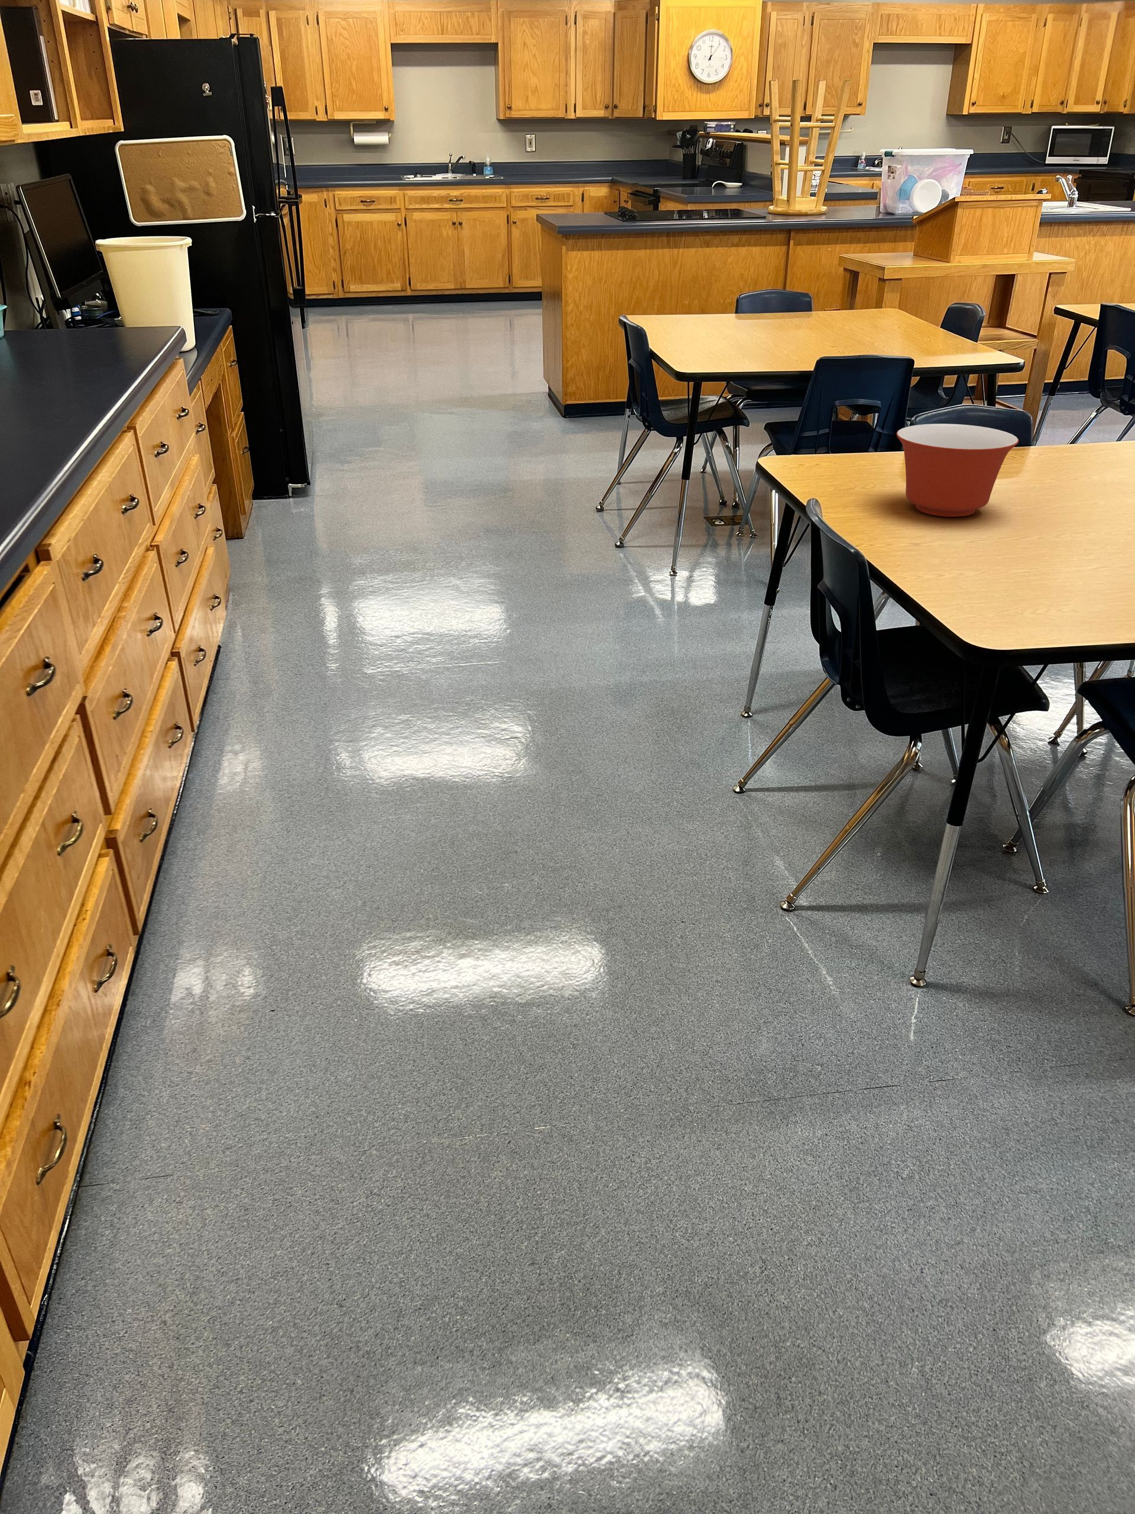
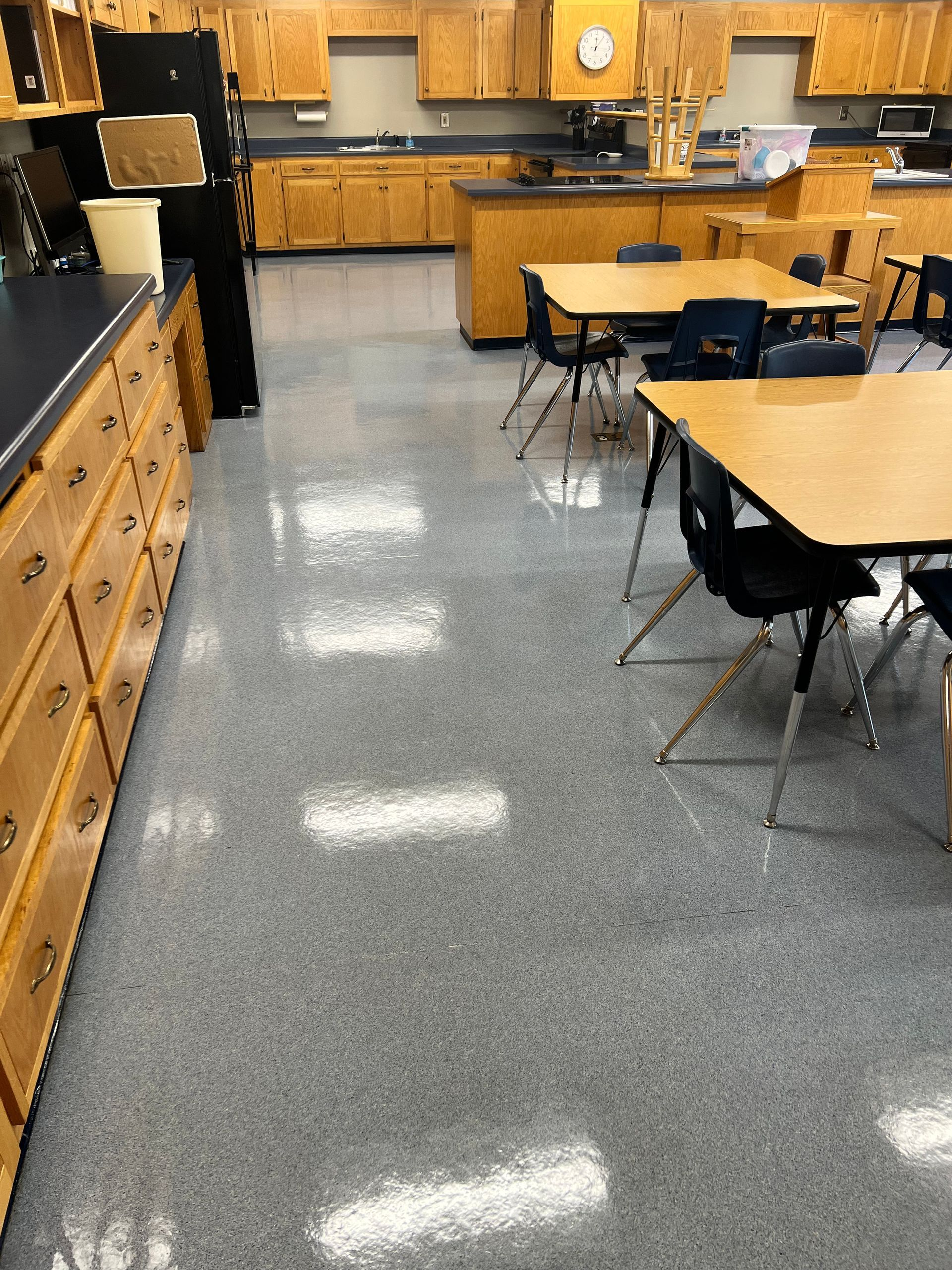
- mixing bowl [895,423,1019,517]
